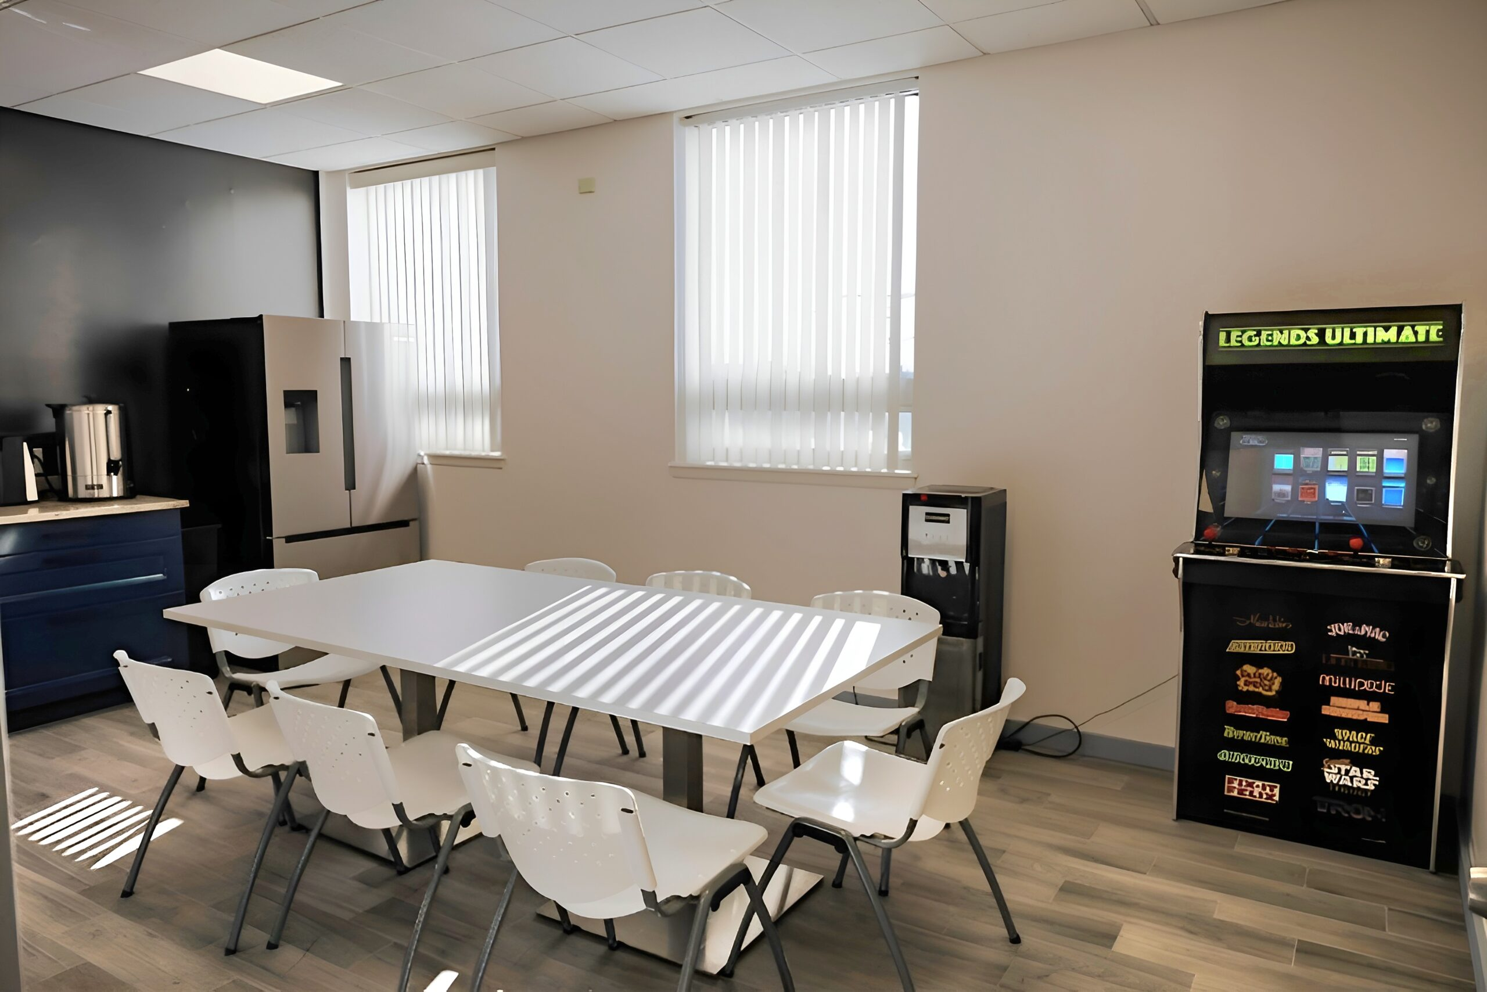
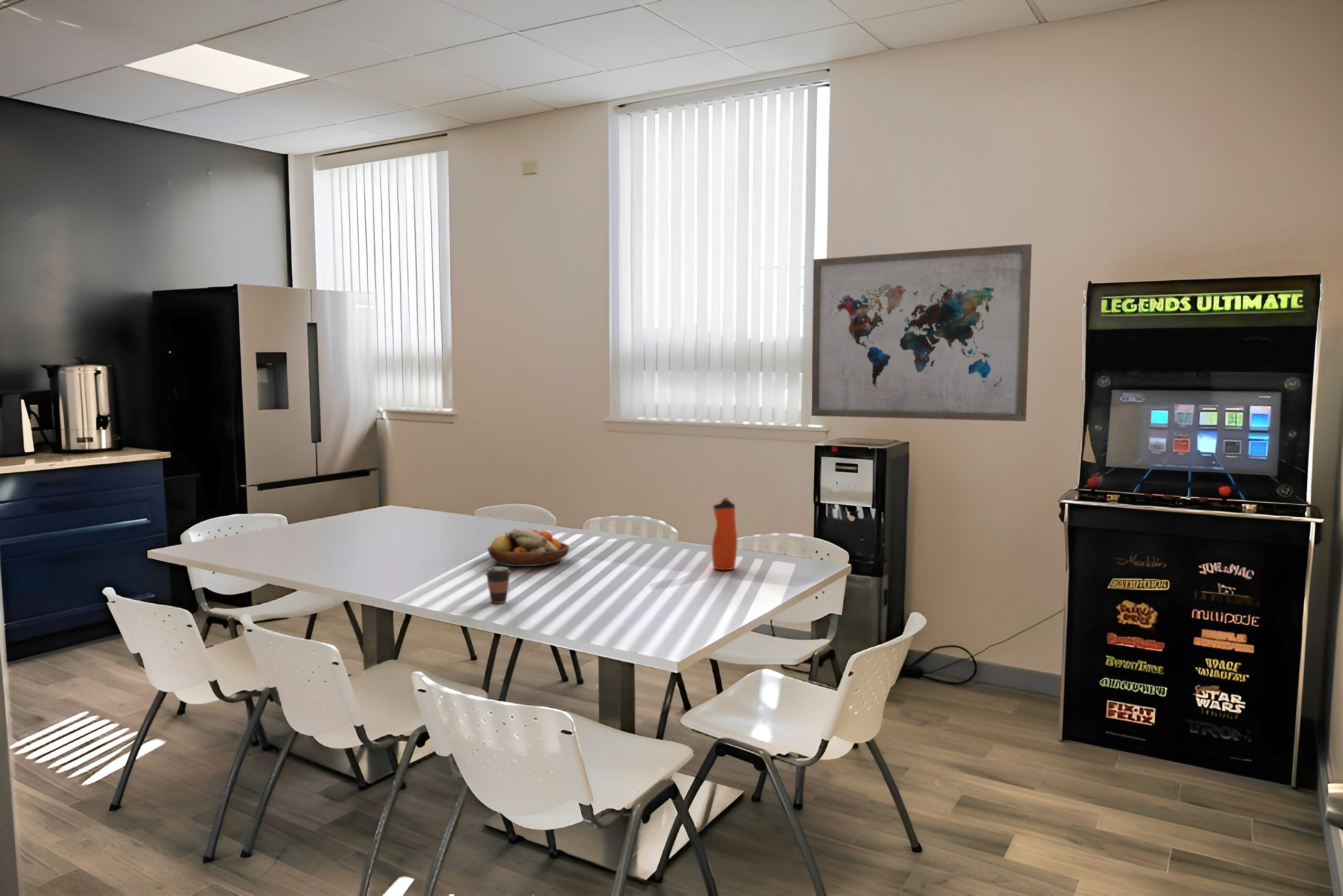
+ water bottle [711,496,738,571]
+ coffee cup [484,566,512,604]
+ wall art [811,243,1032,422]
+ fruit bowl [487,527,570,567]
